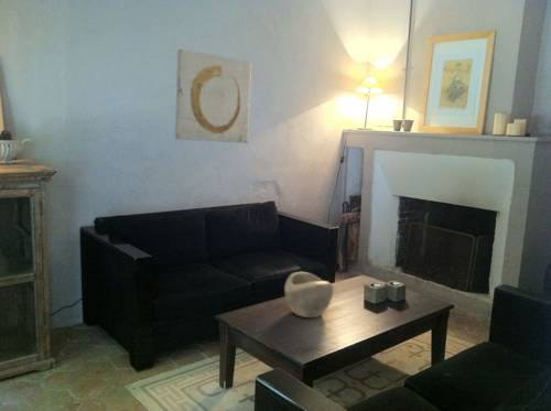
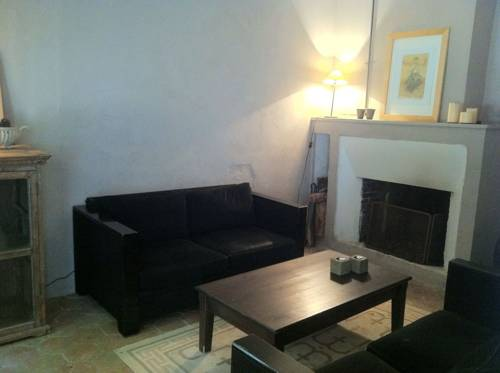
- wall art [174,48,252,144]
- decorative bowl [283,271,334,318]
